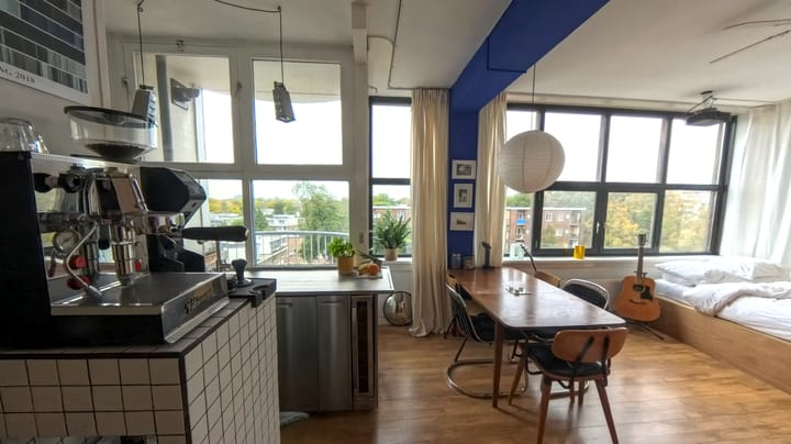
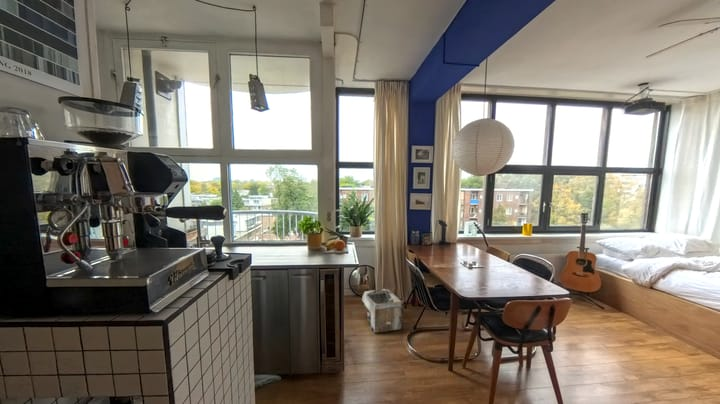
+ storage bin [361,288,404,334]
